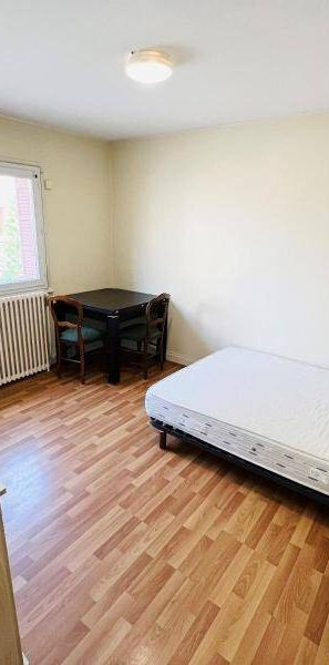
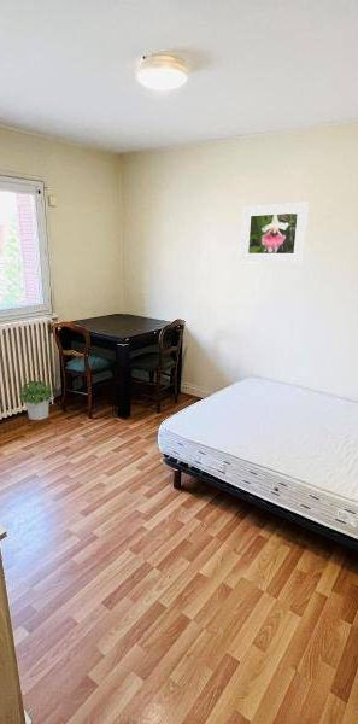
+ potted plant [18,380,53,421]
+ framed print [239,200,310,264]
